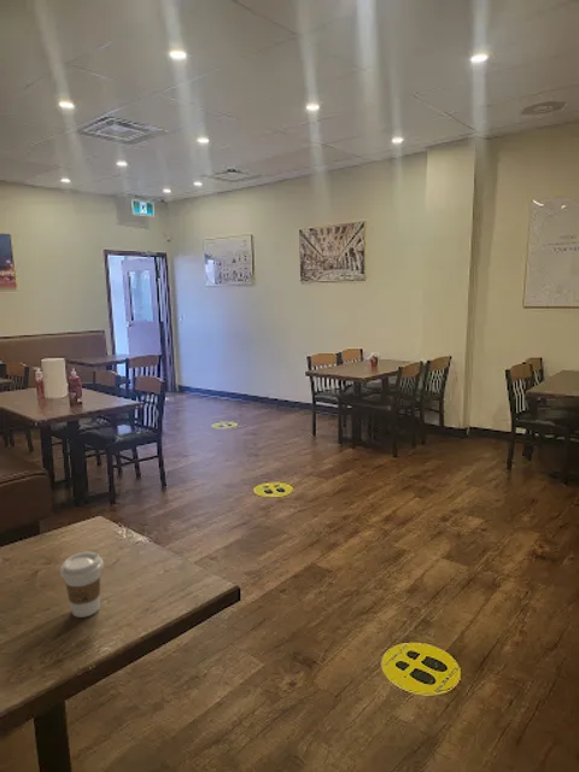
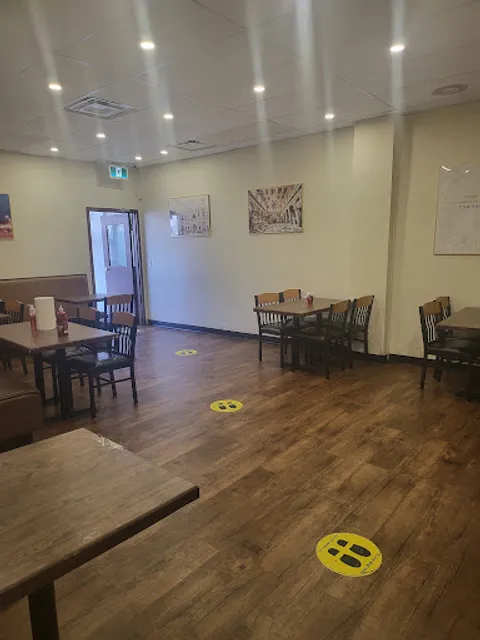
- coffee cup [59,551,105,619]
